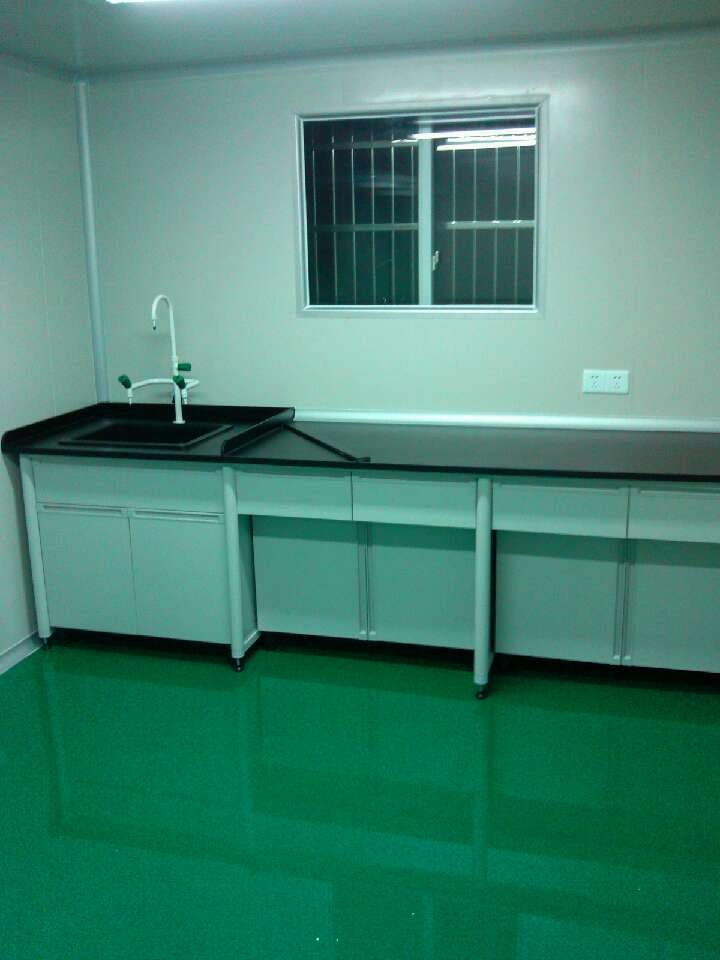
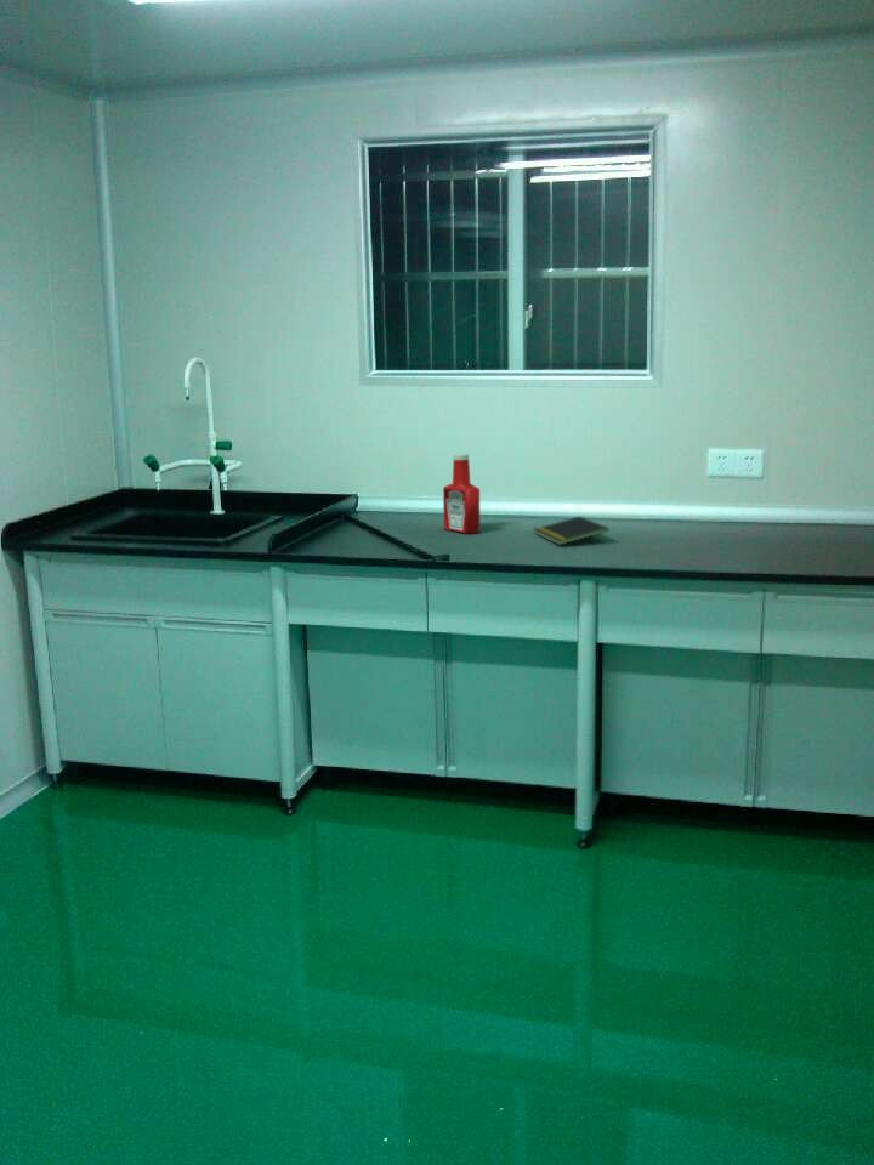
+ notepad [533,516,609,546]
+ soap bottle [442,453,481,534]
